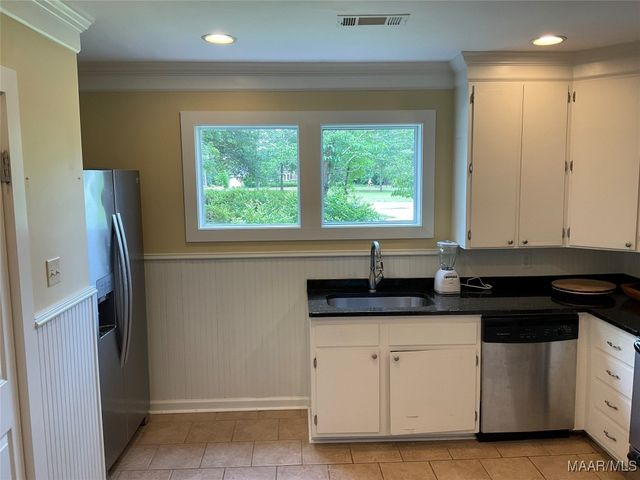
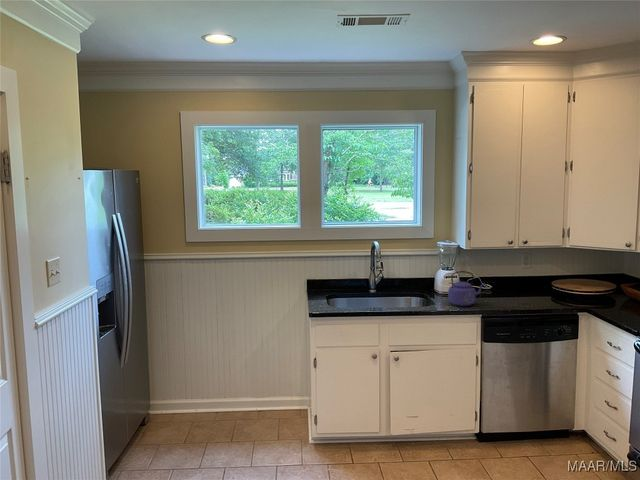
+ kettle [447,270,486,307]
